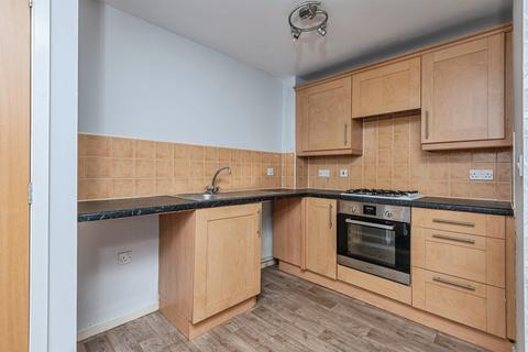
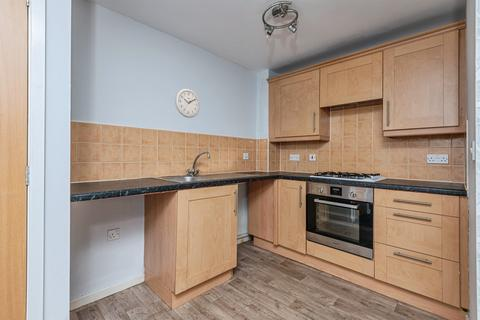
+ wall clock [174,87,201,119]
